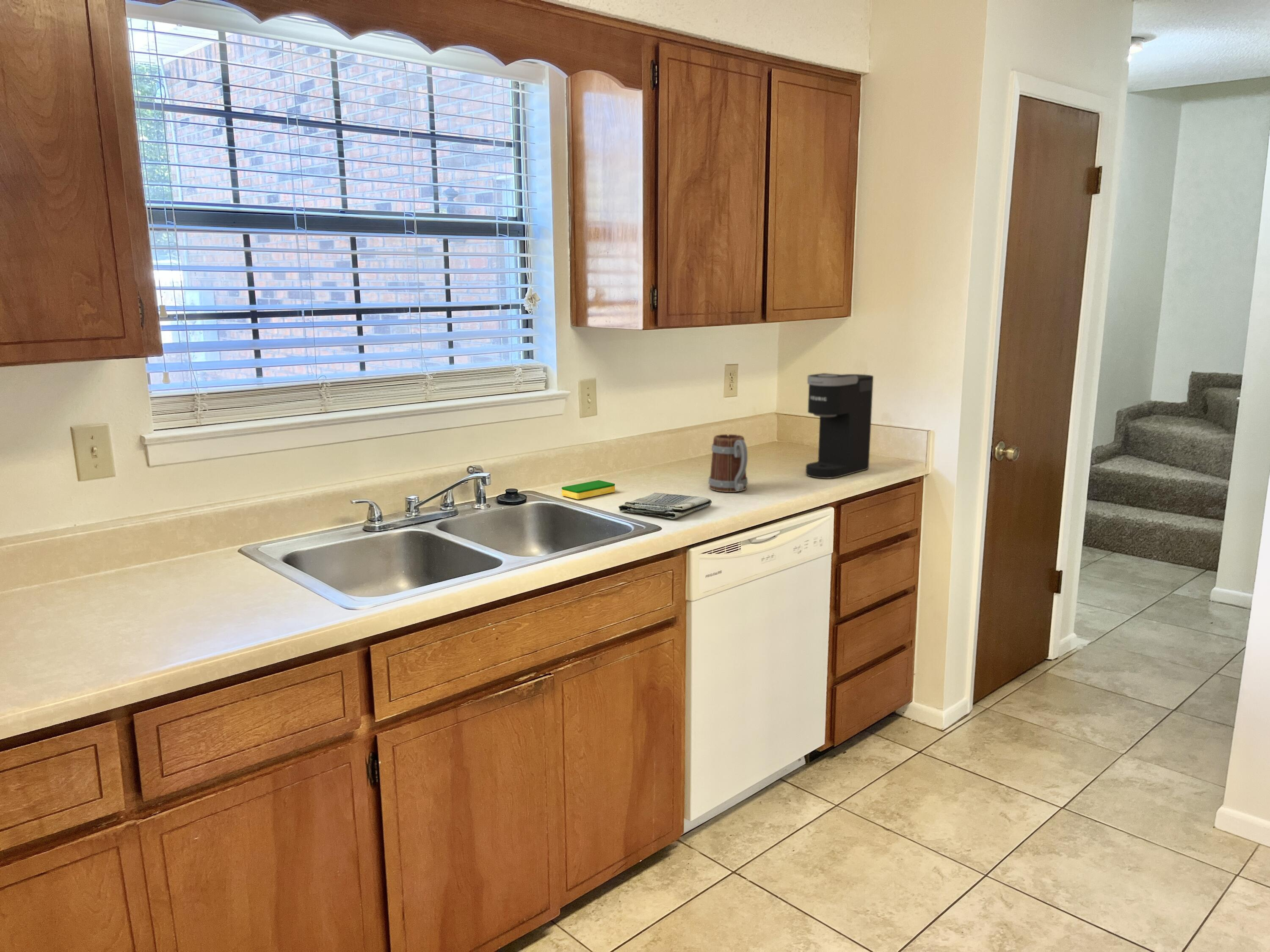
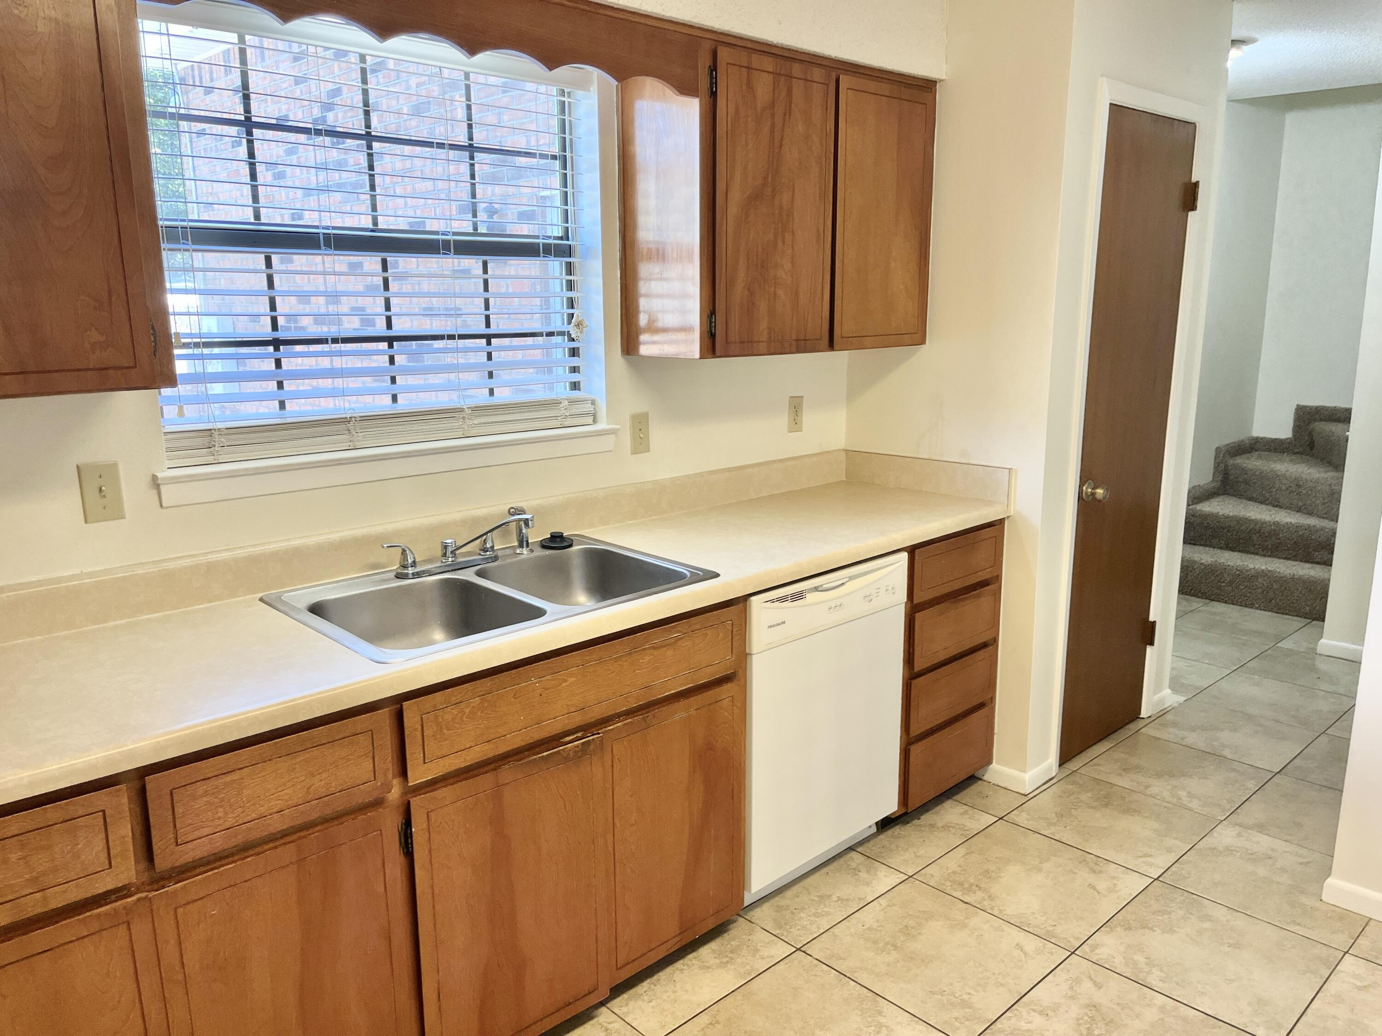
- dish towel [618,493,712,519]
- dish sponge [561,480,616,500]
- coffee maker [805,373,874,479]
- mug [708,434,748,493]
